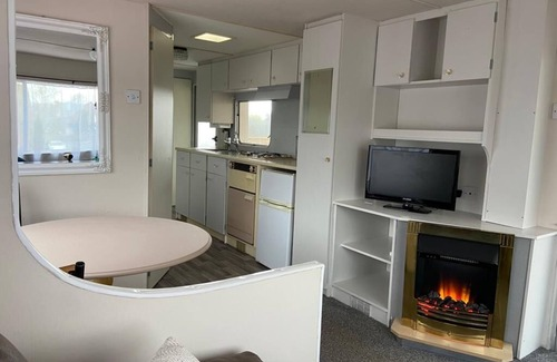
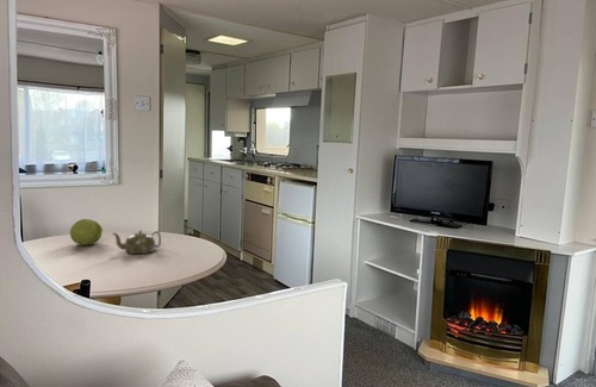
+ fruit [69,218,104,246]
+ teapot [111,230,162,255]
